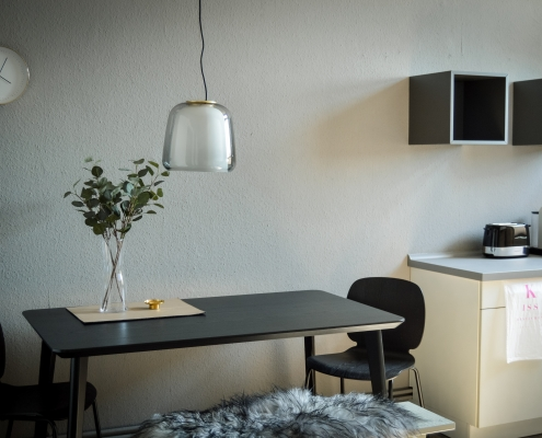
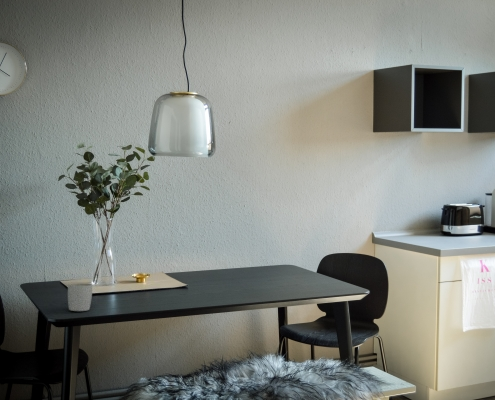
+ mug [67,282,93,312]
